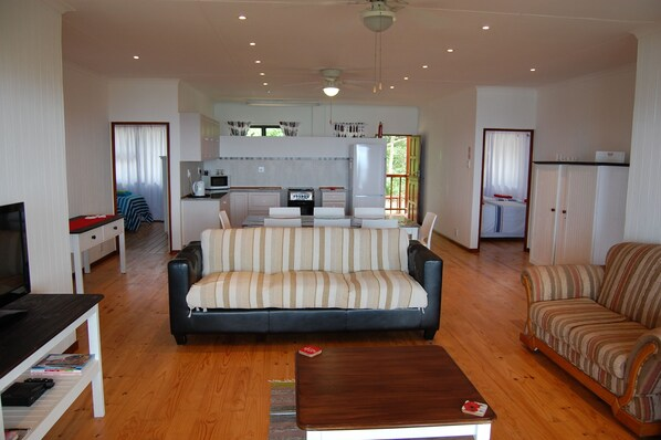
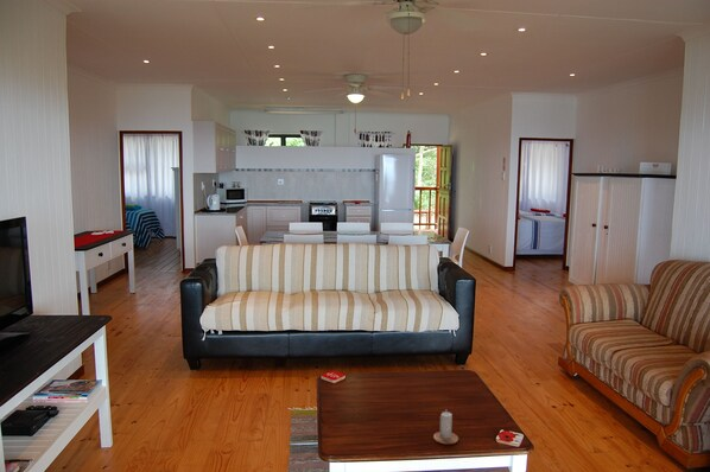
+ candle [432,410,459,445]
